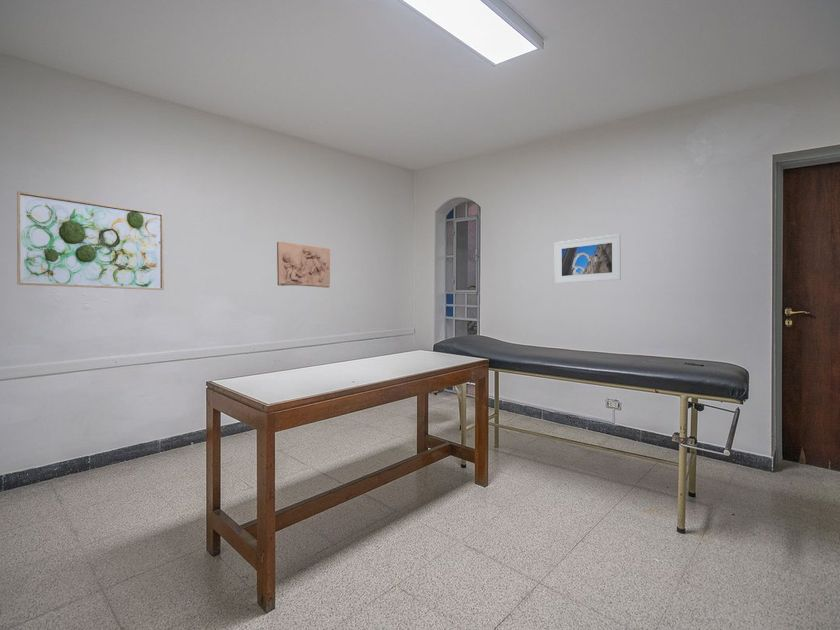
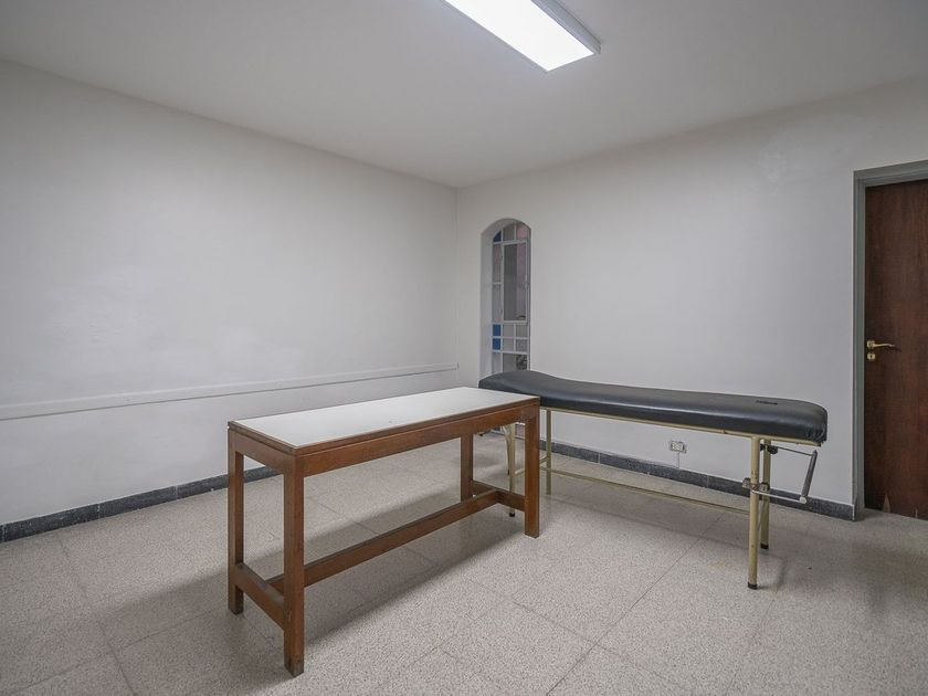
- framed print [554,233,622,285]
- relief panel [276,241,331,289]
- wall art [16,190,165,291]
